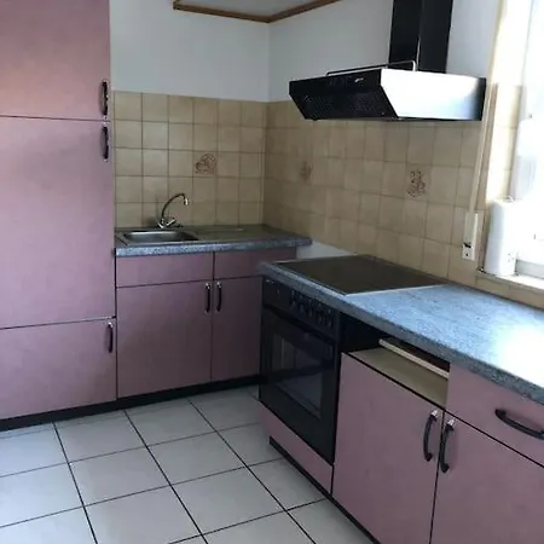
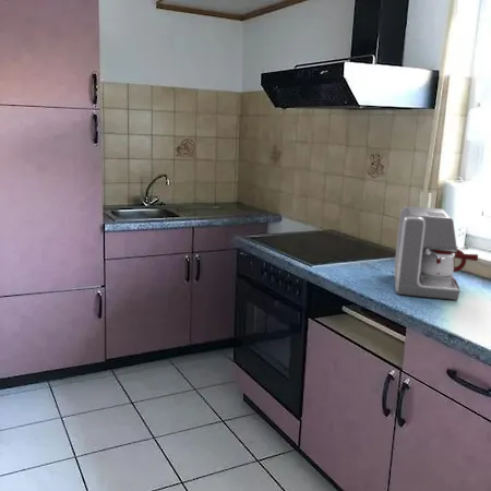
+ coffee maker [393,205,479,301]
